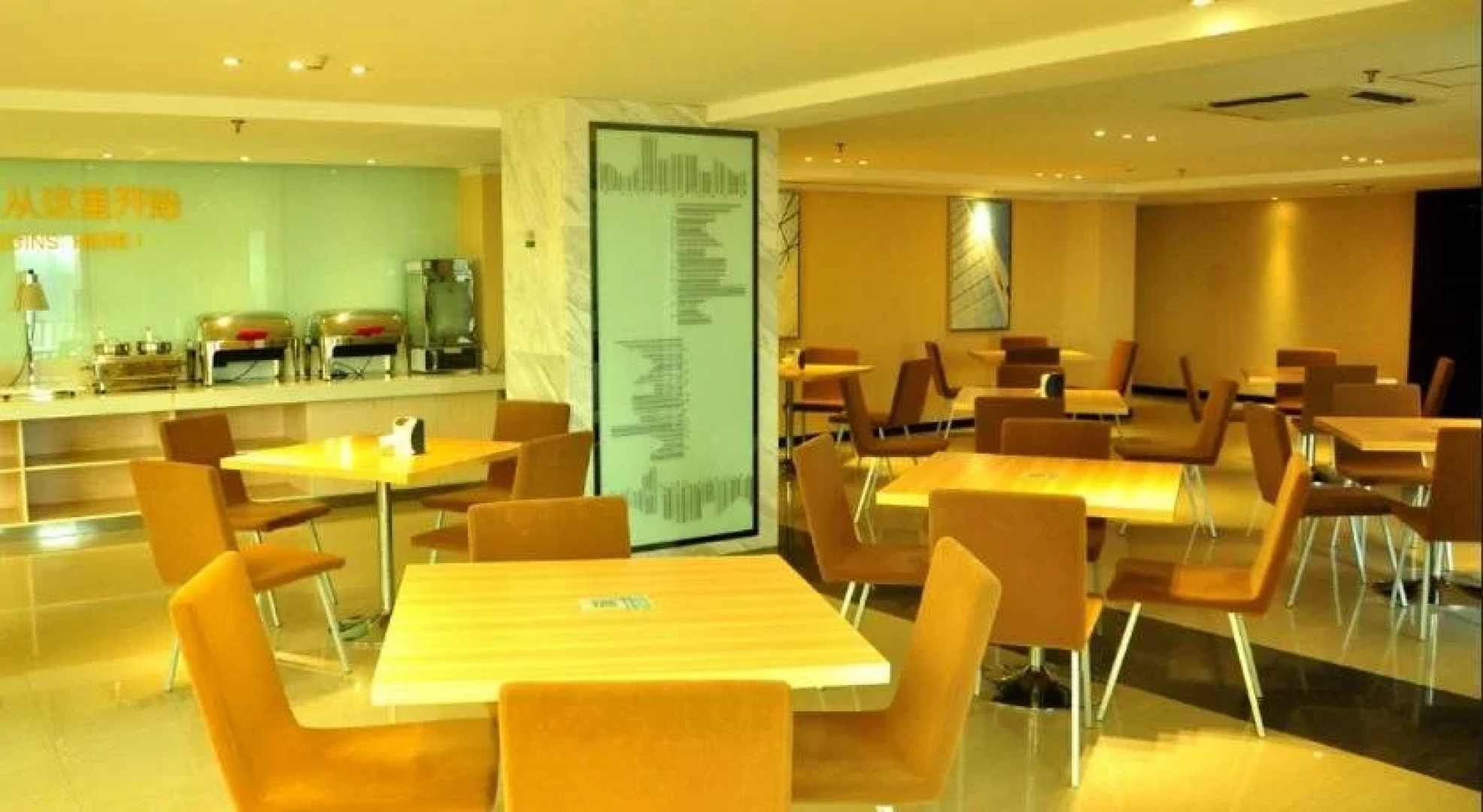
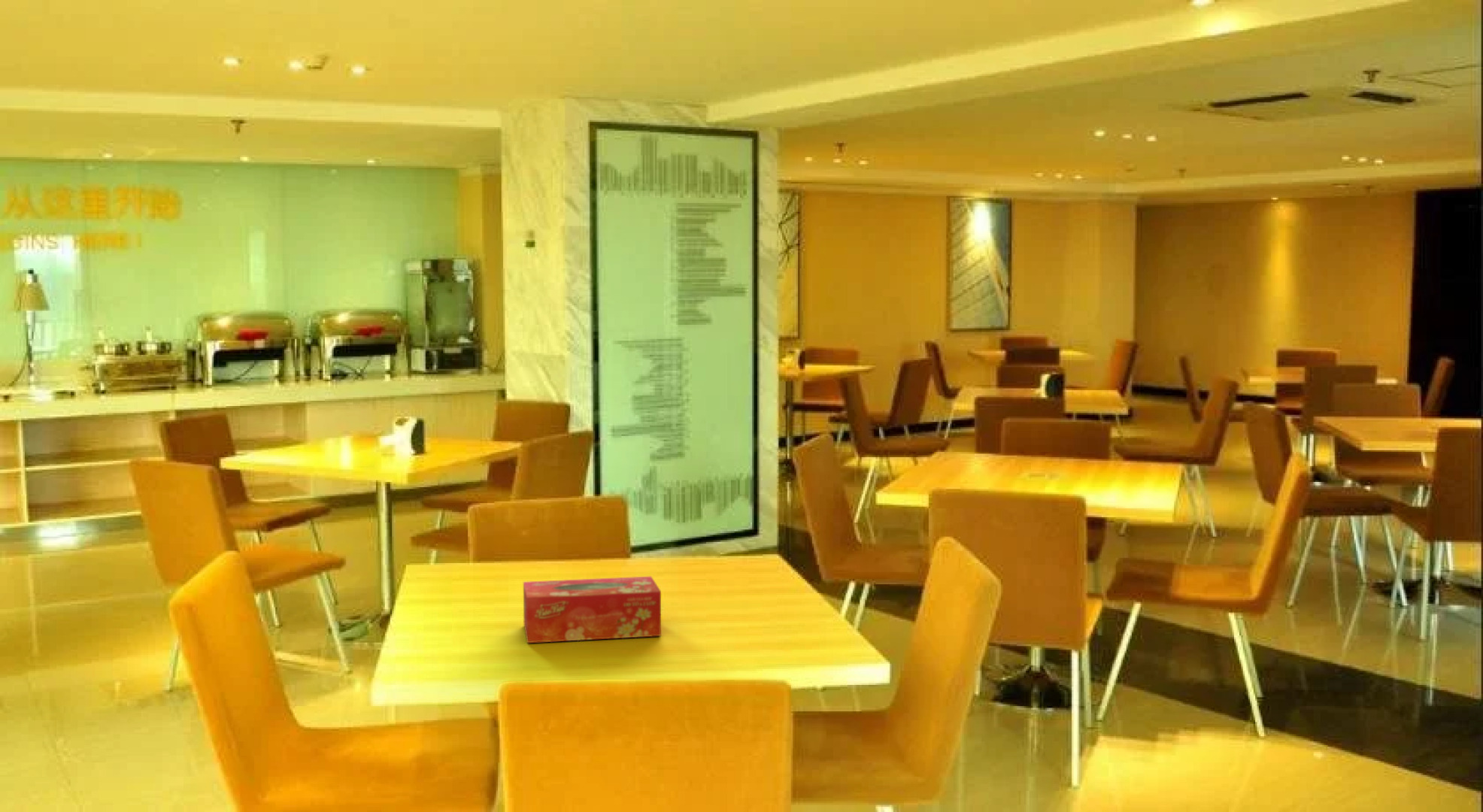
+ tissue box [523,576,662,644]
